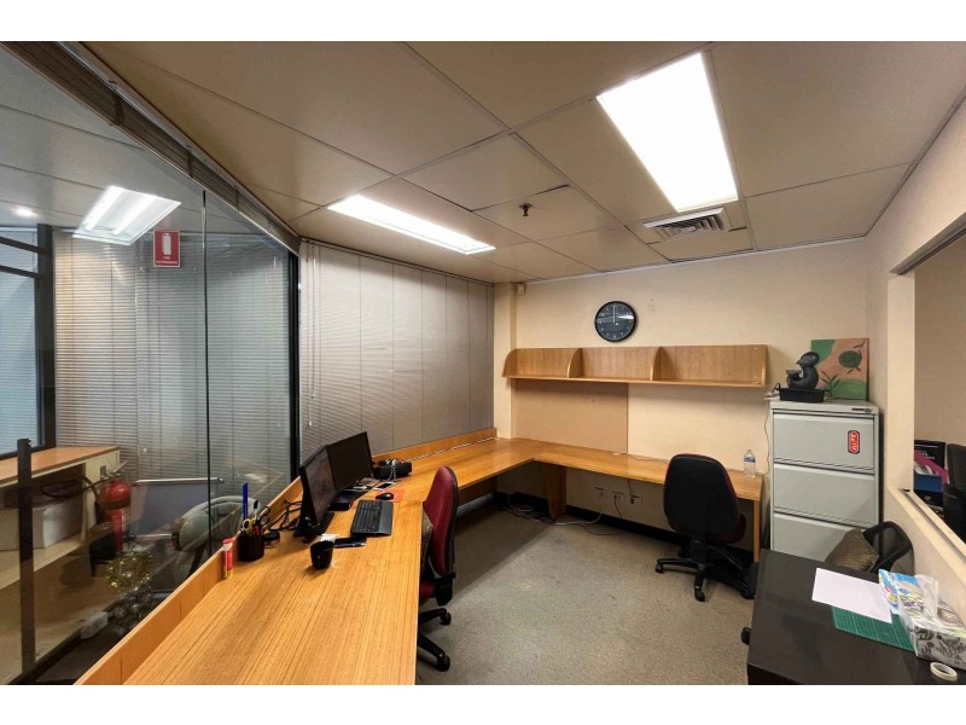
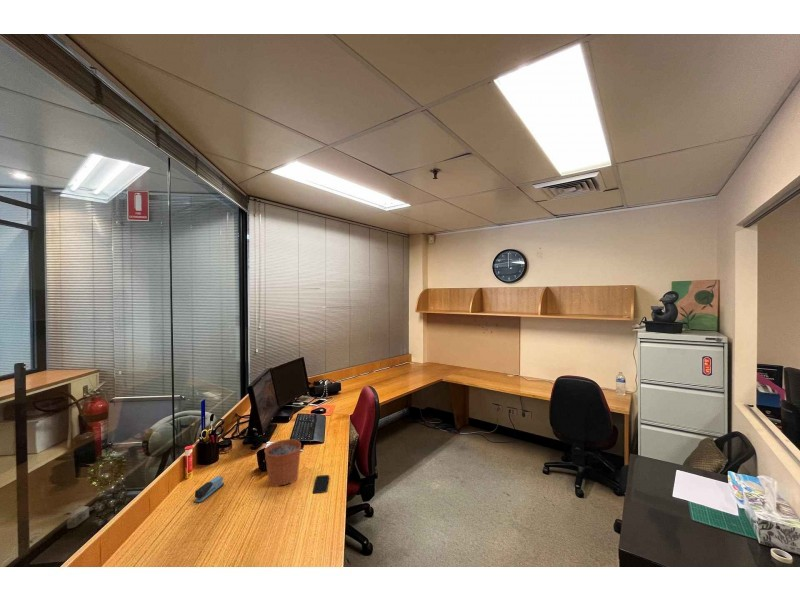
+ smartphone [312,474,330,494]
+ plant pot [264,429,302,488]
+ stapler [193,475,225,504]
